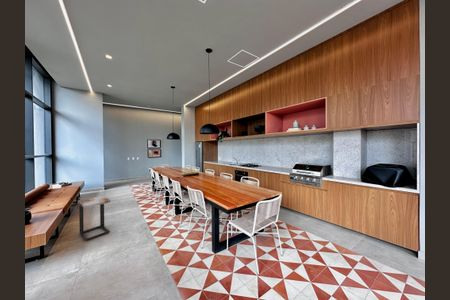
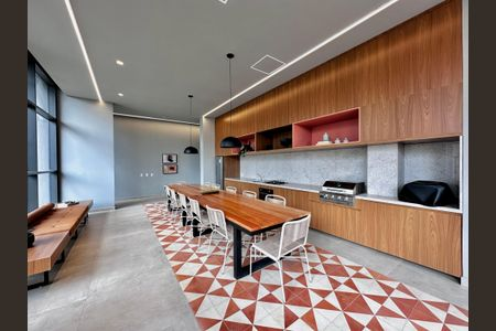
- side table [77,195,111,242]
